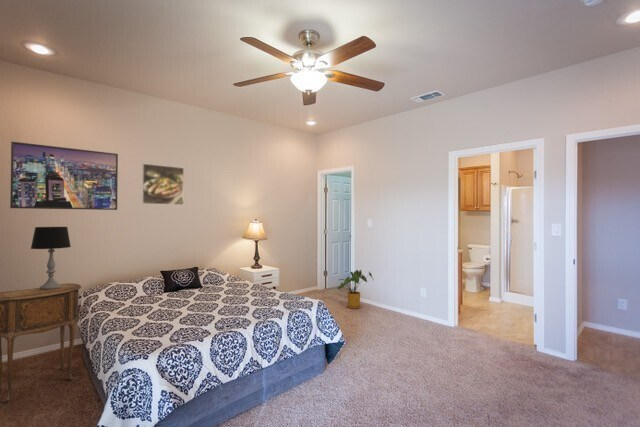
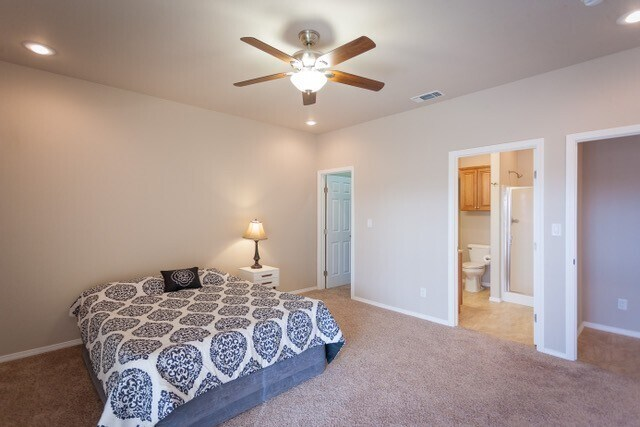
- house plant [337,269,375,310]
- side table [0,283,82,403]
- table lamp [30,226,72,290]
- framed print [9,140,119,211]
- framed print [141,163,185,206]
